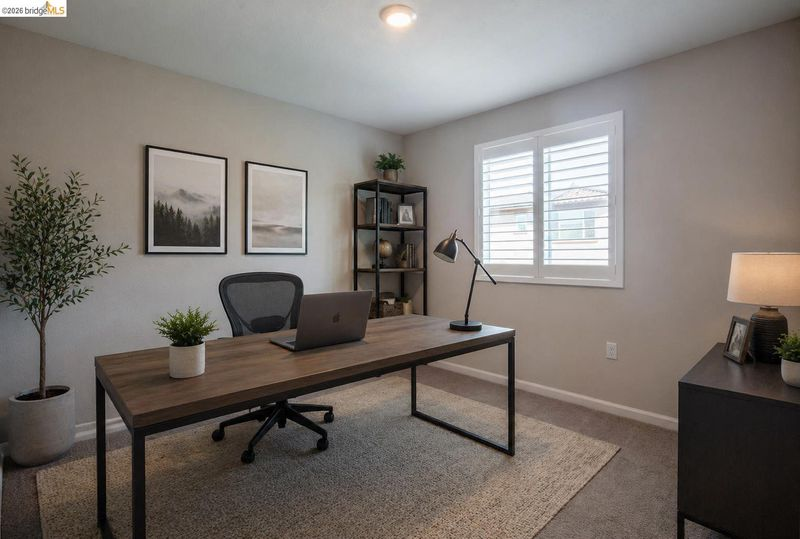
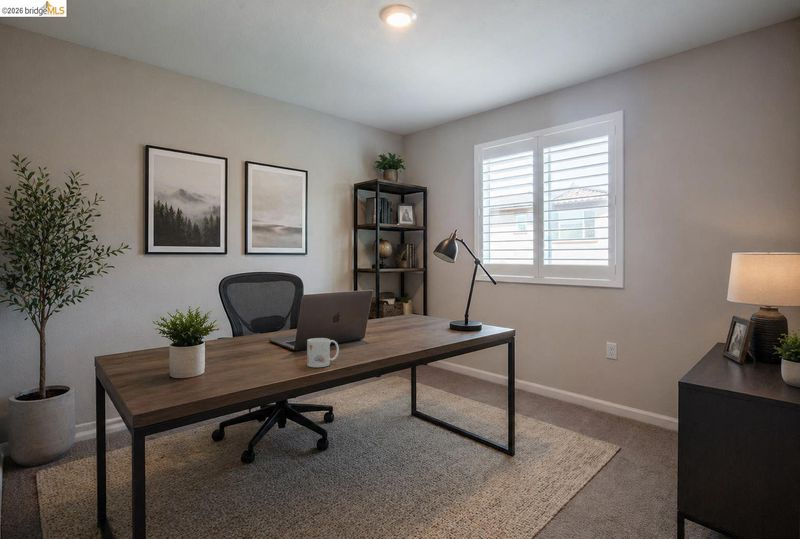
+ mug [306,337,340,368]
